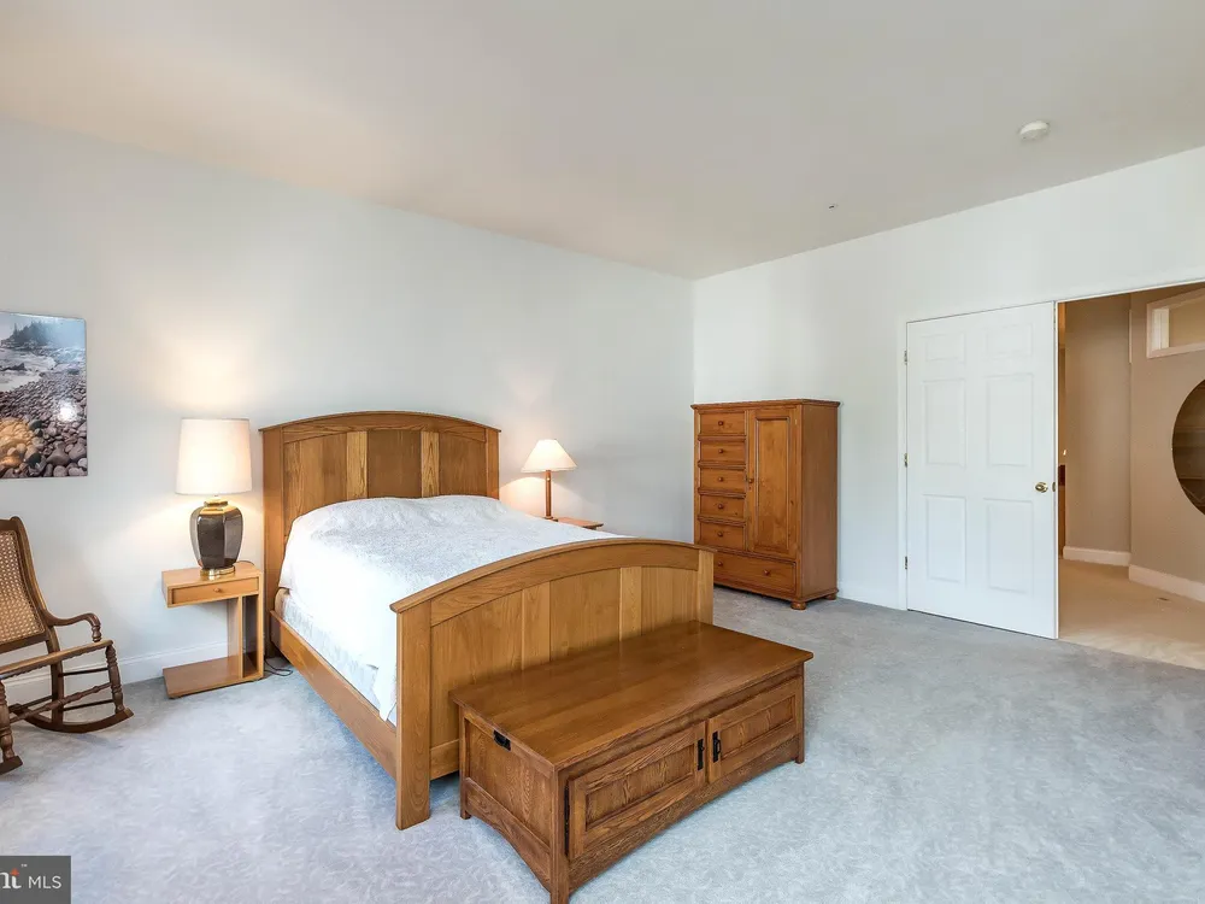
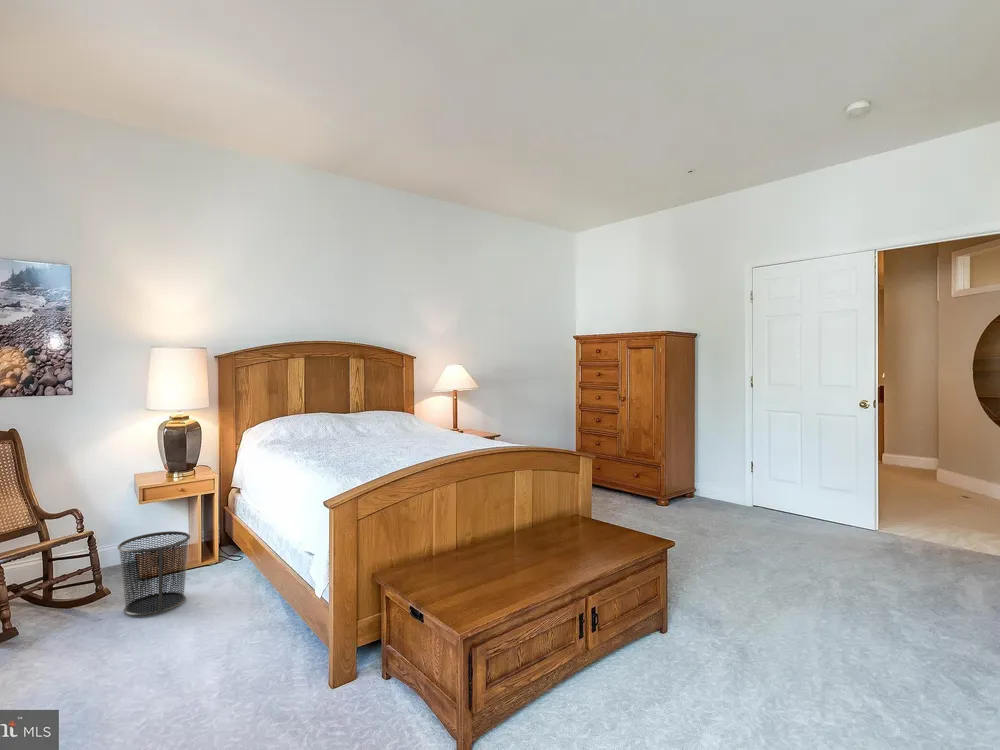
+ waste bin [117,530,191,617]
